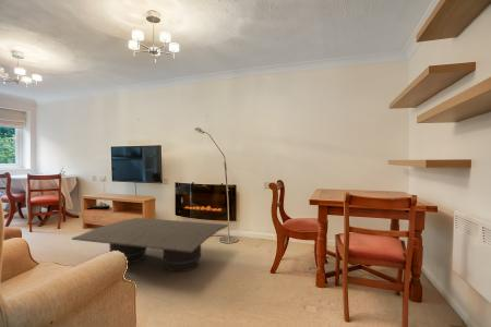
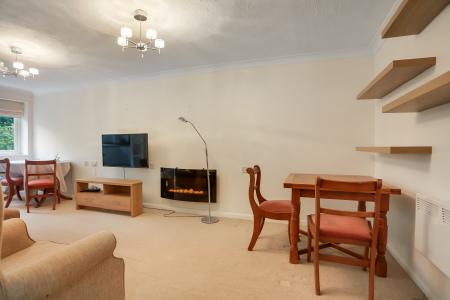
- coffee table [71,217,229,272]
